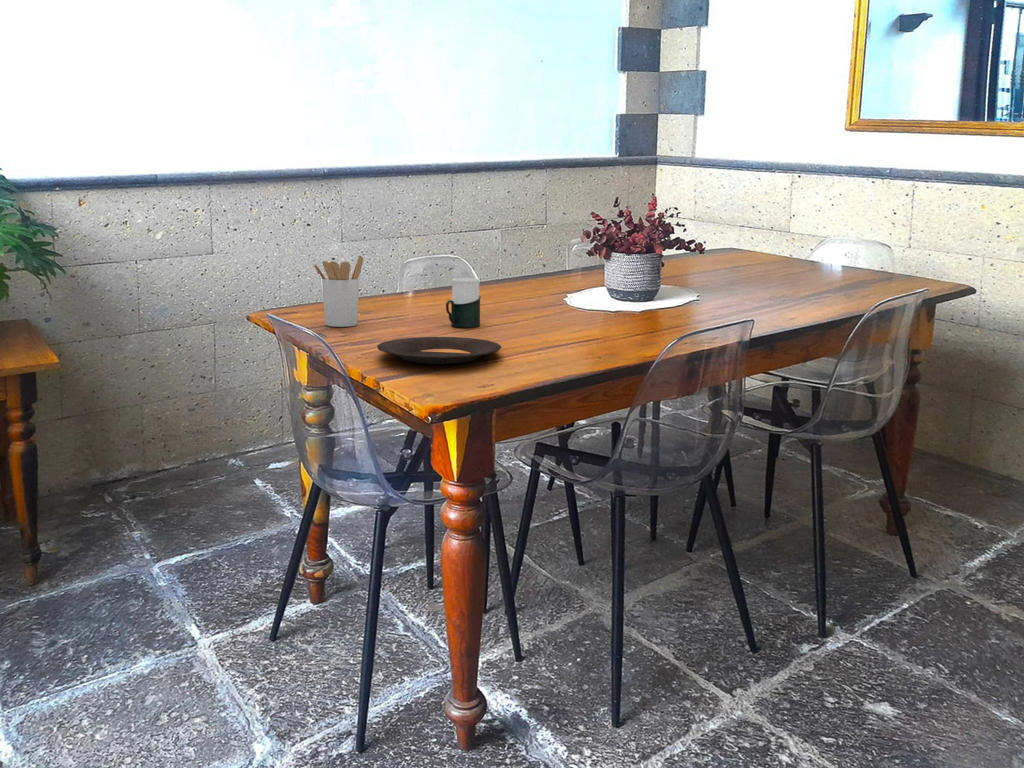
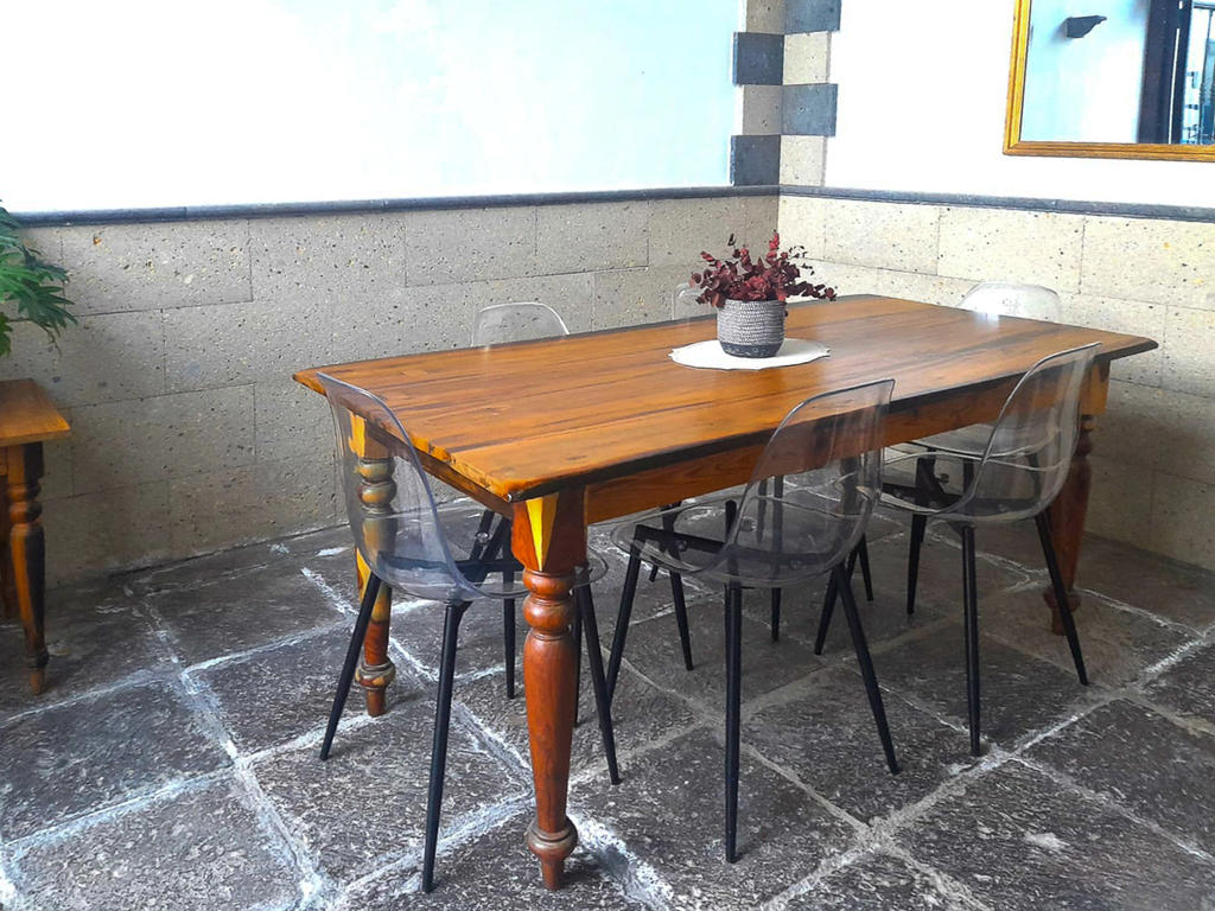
- cup [445,277,482,328]
- plate [376,336,503,365]
- utensil holder [312,255,364,328]
